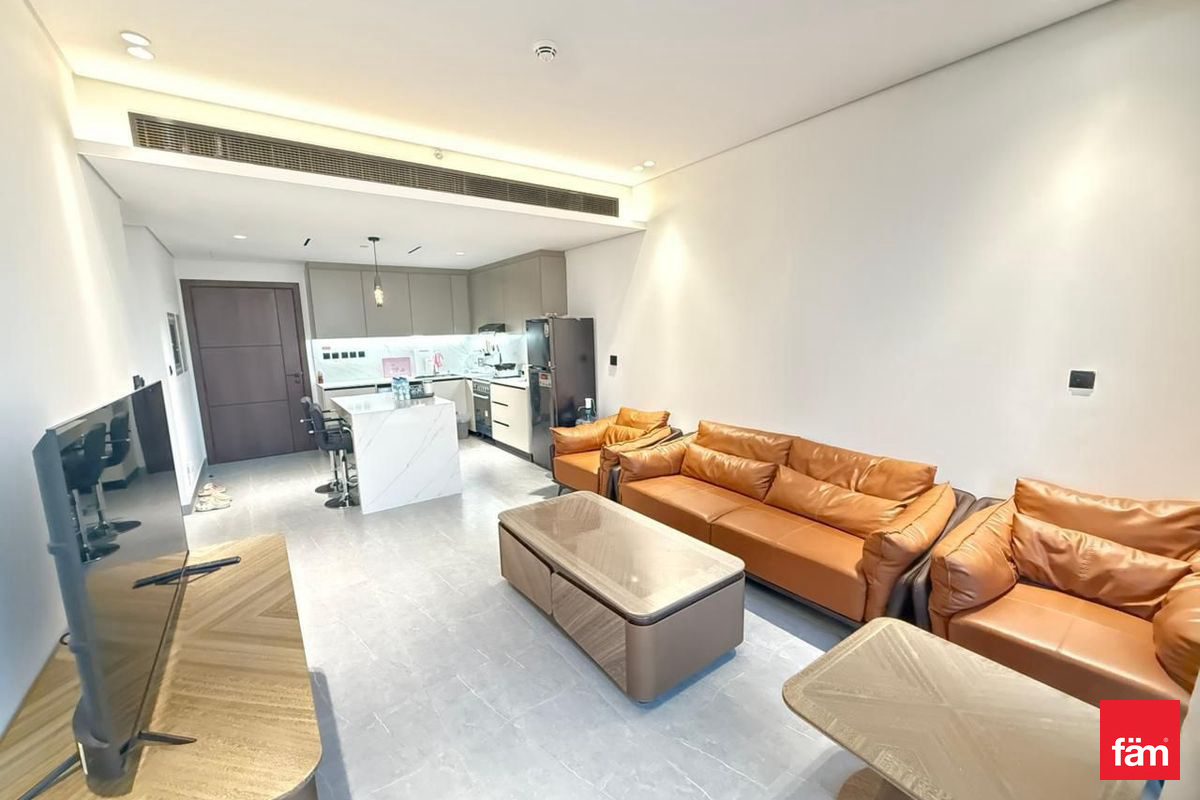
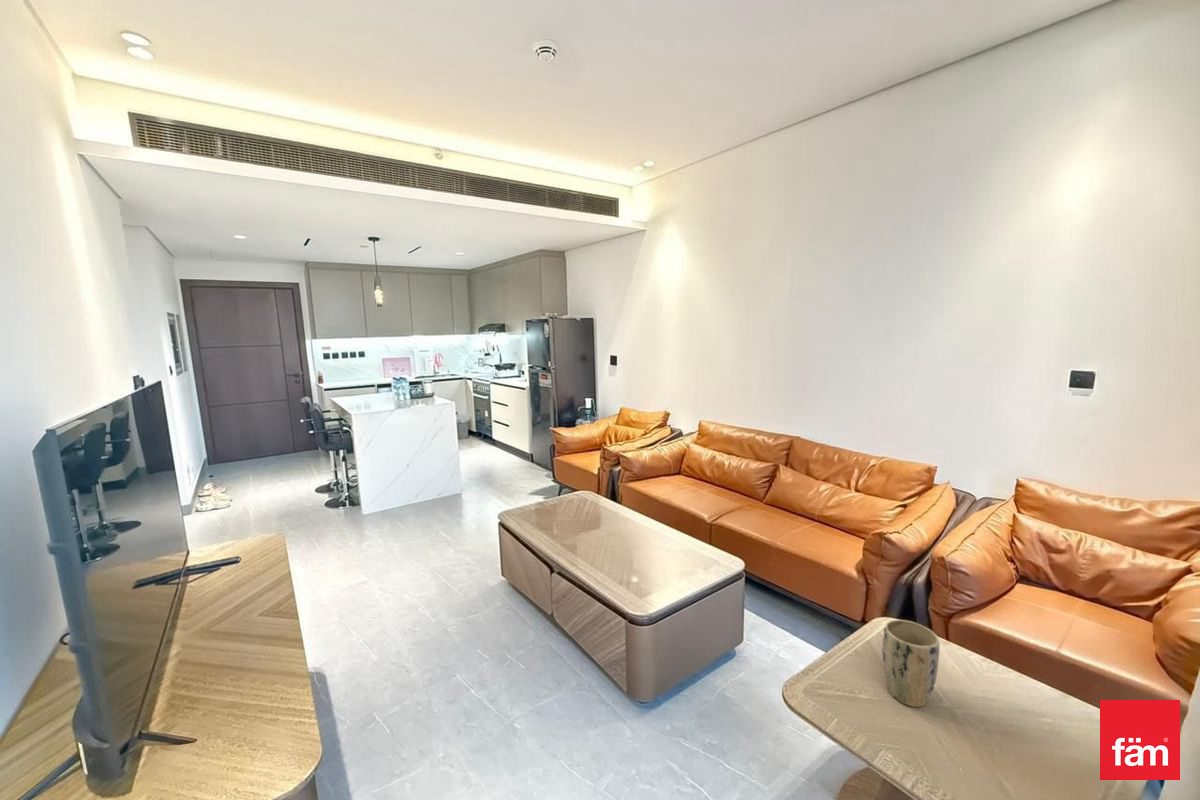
+ plant pot [881,619,941,708]
